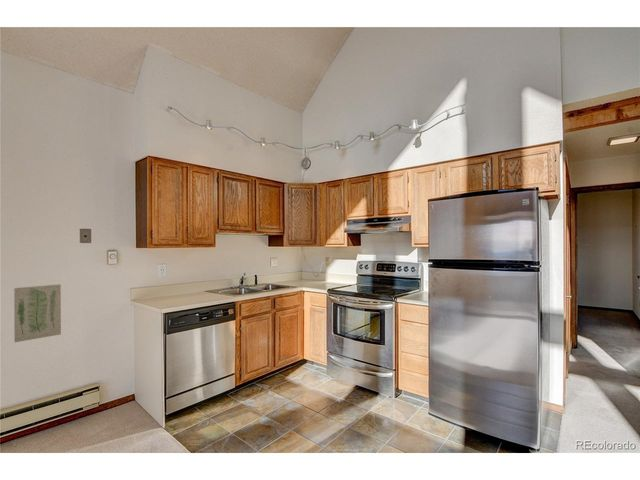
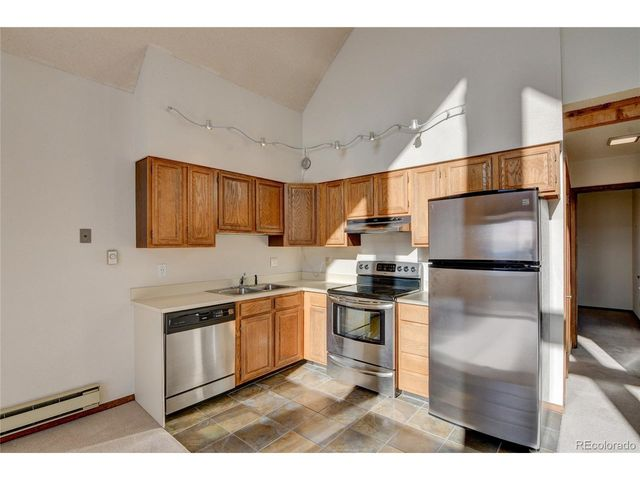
- wall art [13,283,62,343]
